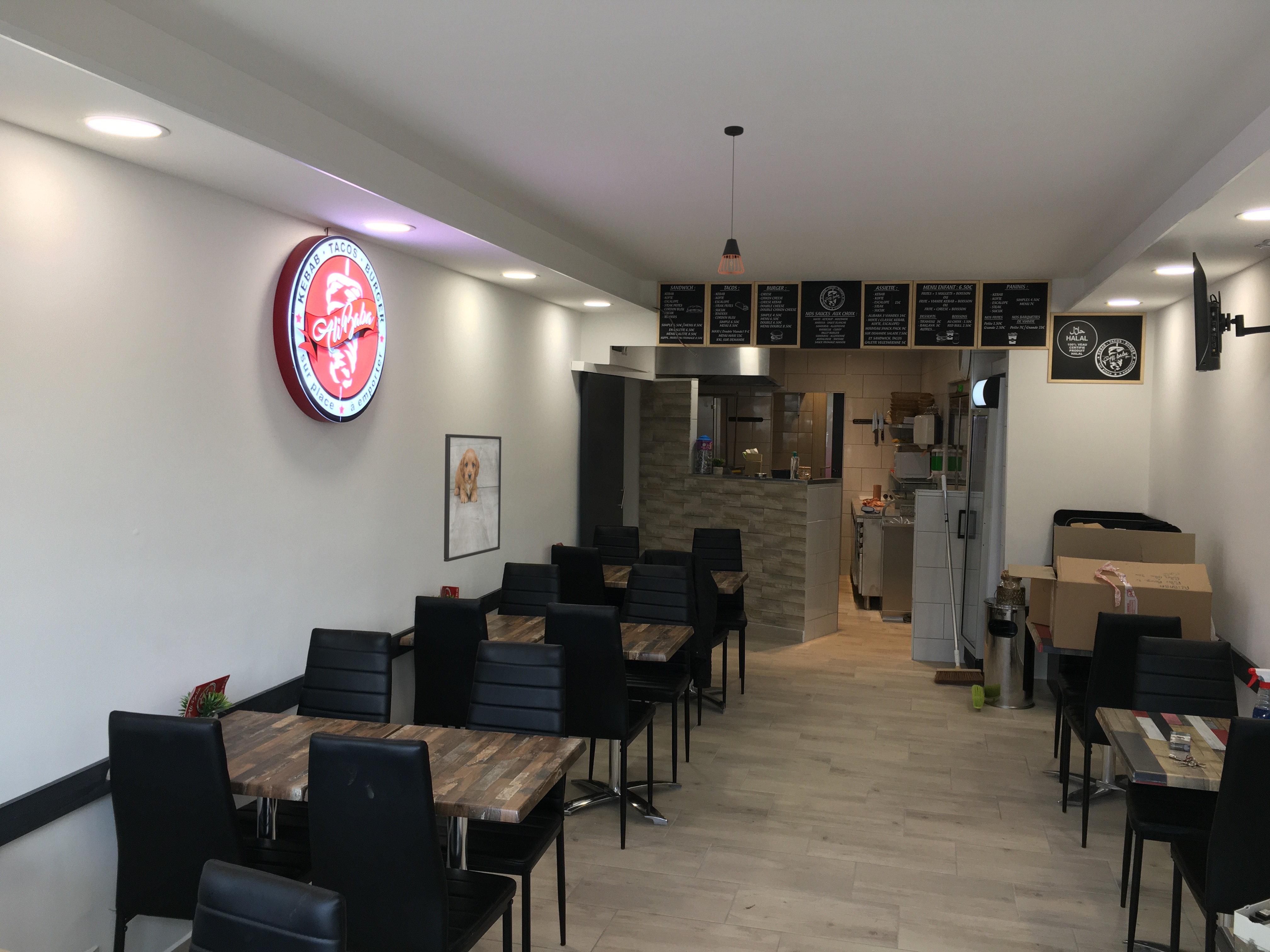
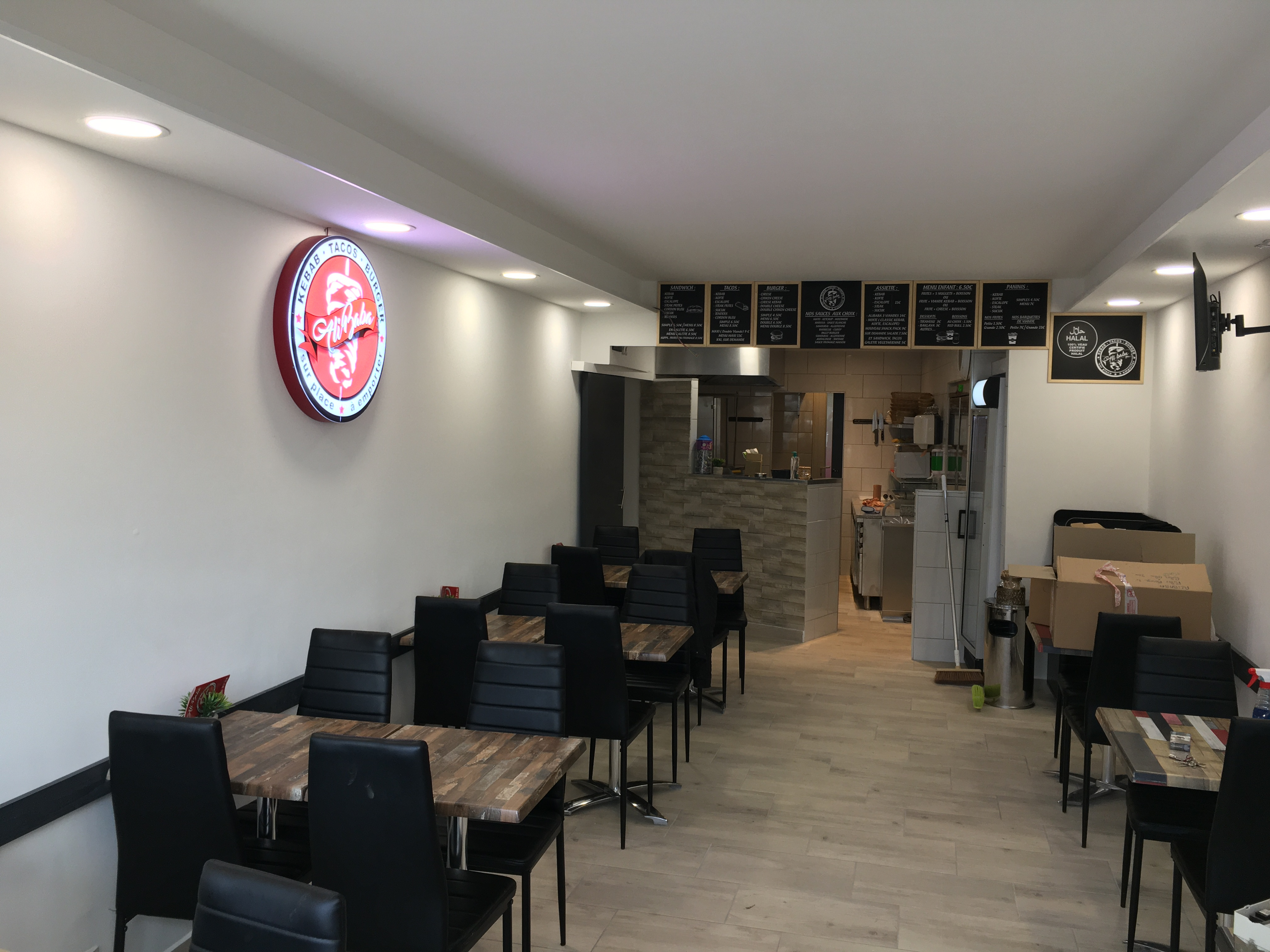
- pendant light [718,126,745,275]
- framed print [443,434,502,562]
